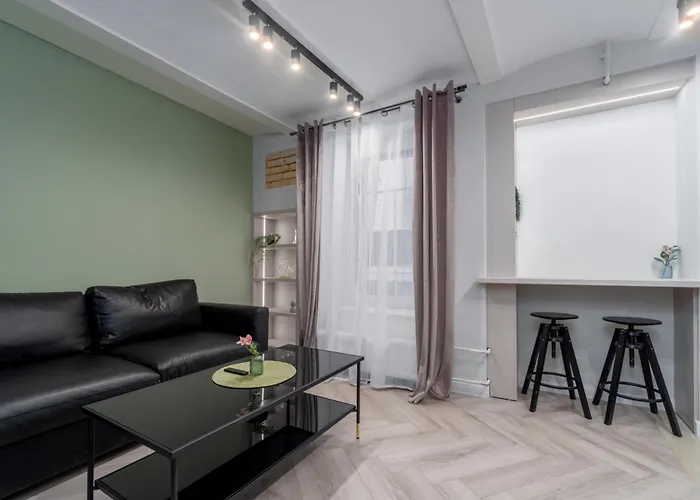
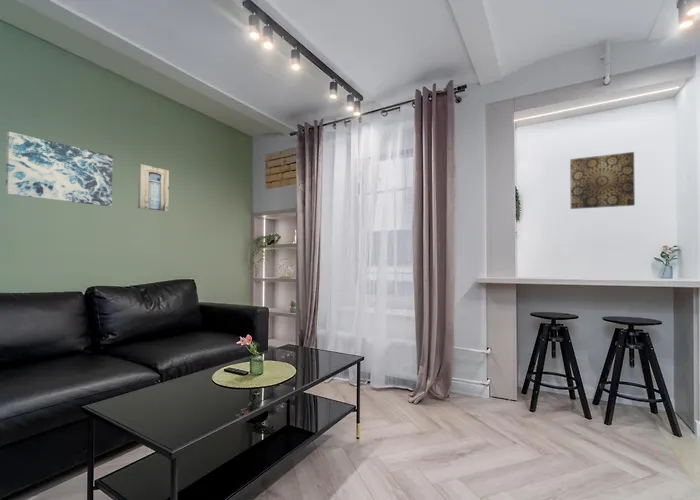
+ wall art [5,131,113,207]
+ wall art [569,151,636,210]
+ wall art [137,163,170,213]
